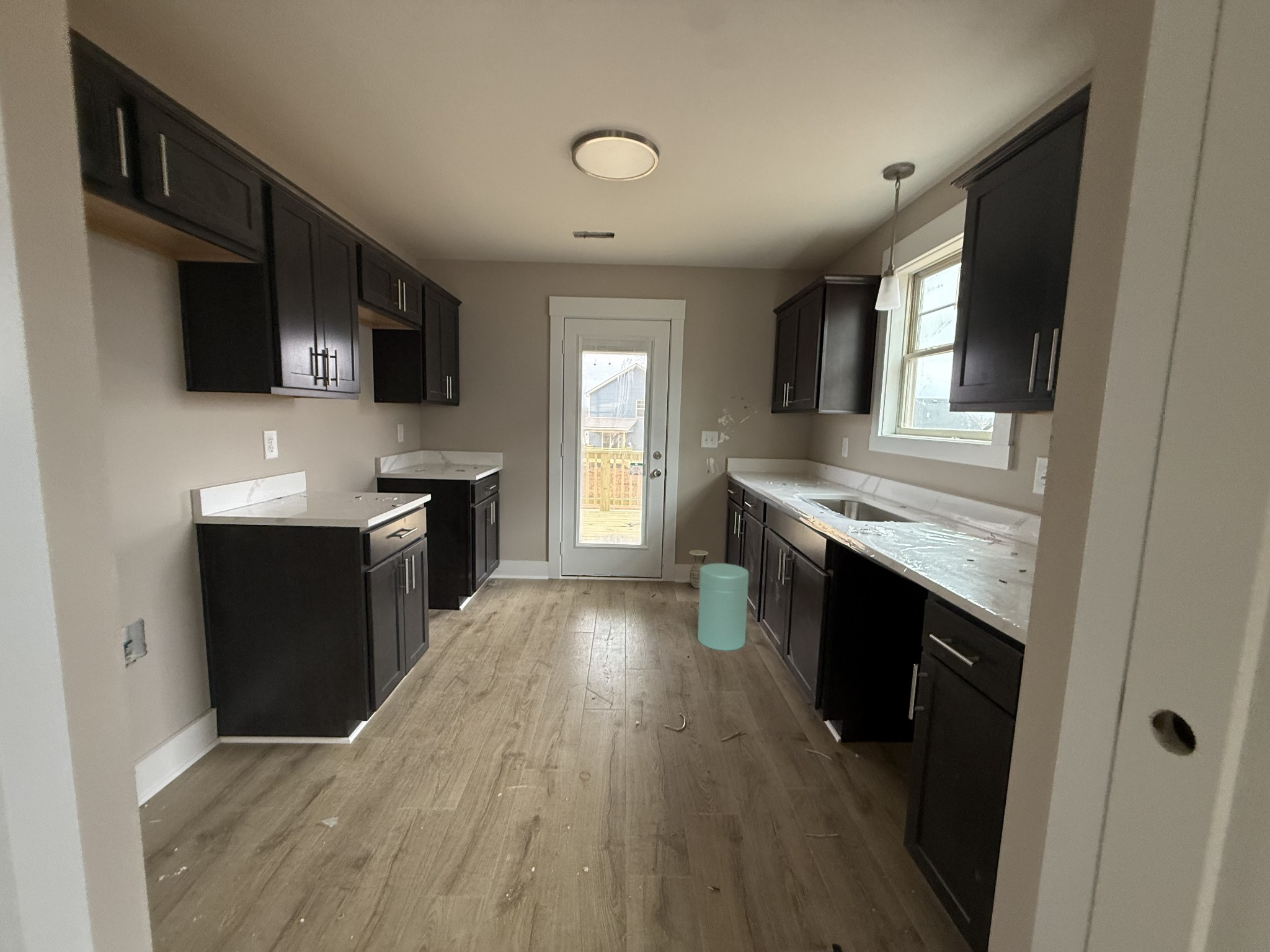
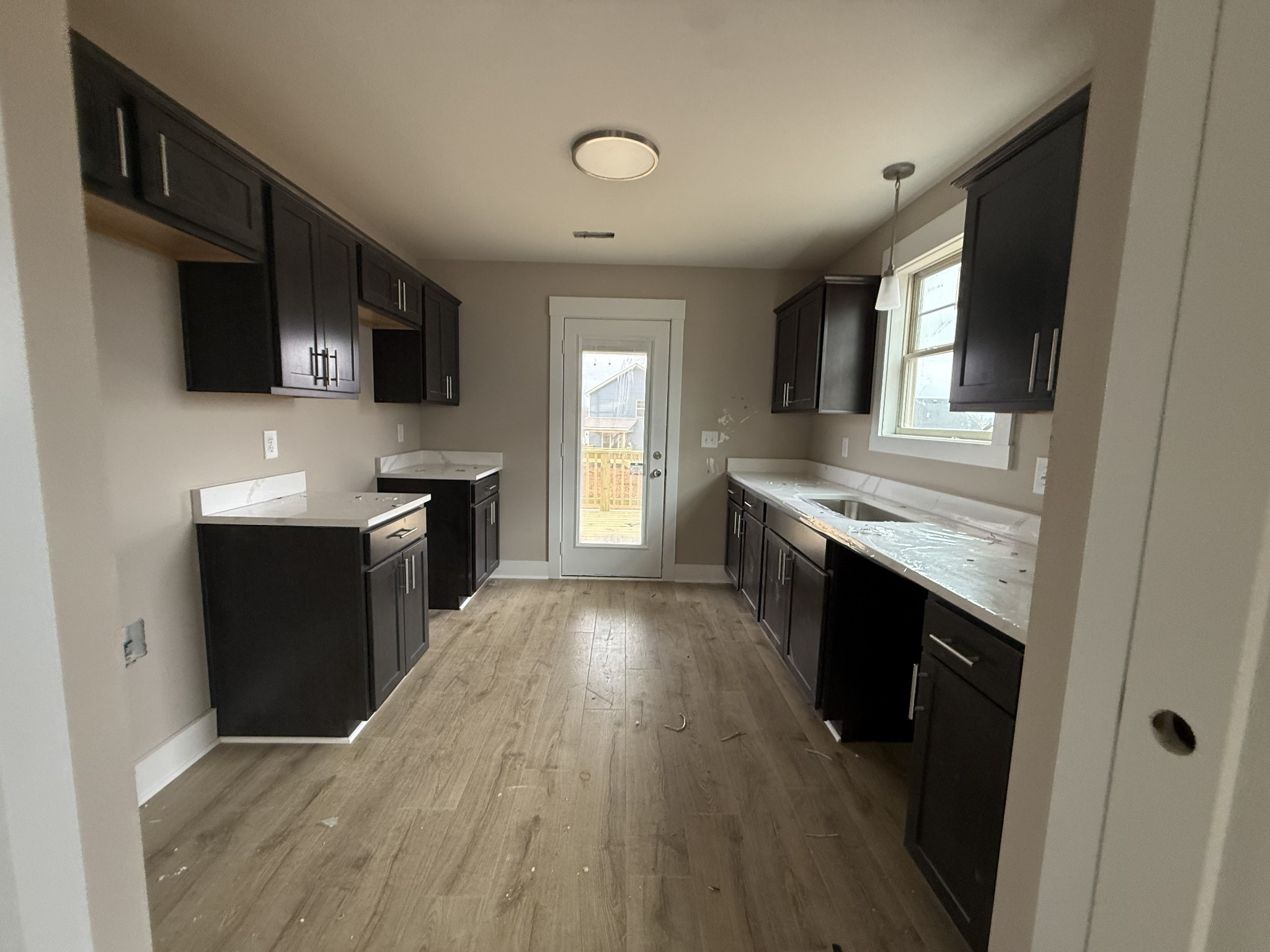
- trash can [697,563,749,651]
- ceramic jug [688,549,709,589]
